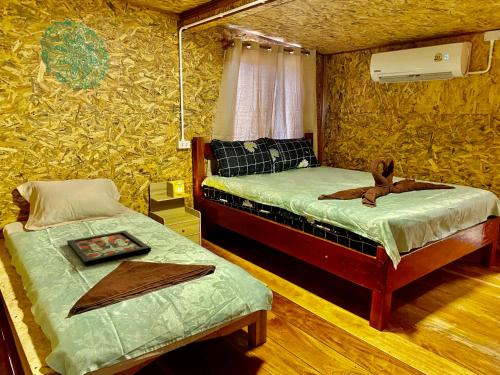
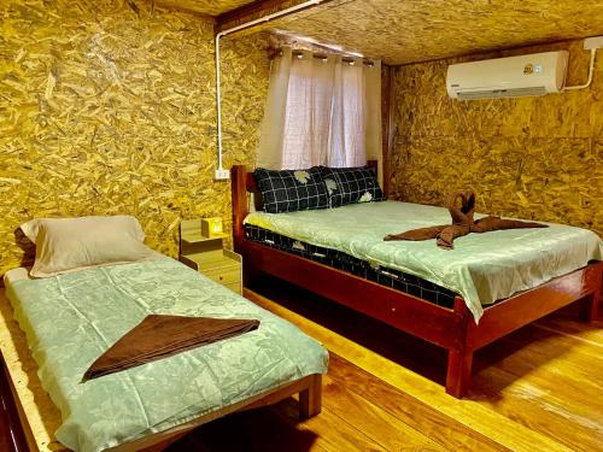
- wall decoration [39,18,110,90]
- tray [66,230,152,267]
